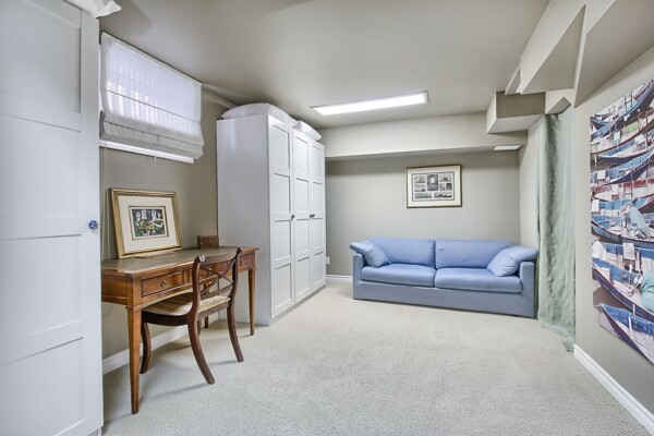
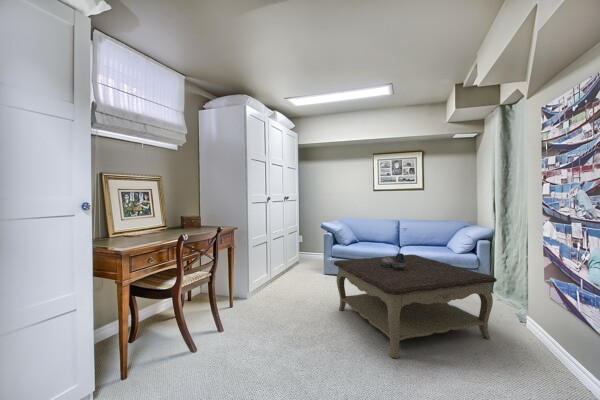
+ coffee table [333,254,498,359]
+ decorative bowl [381,252,406,270]
